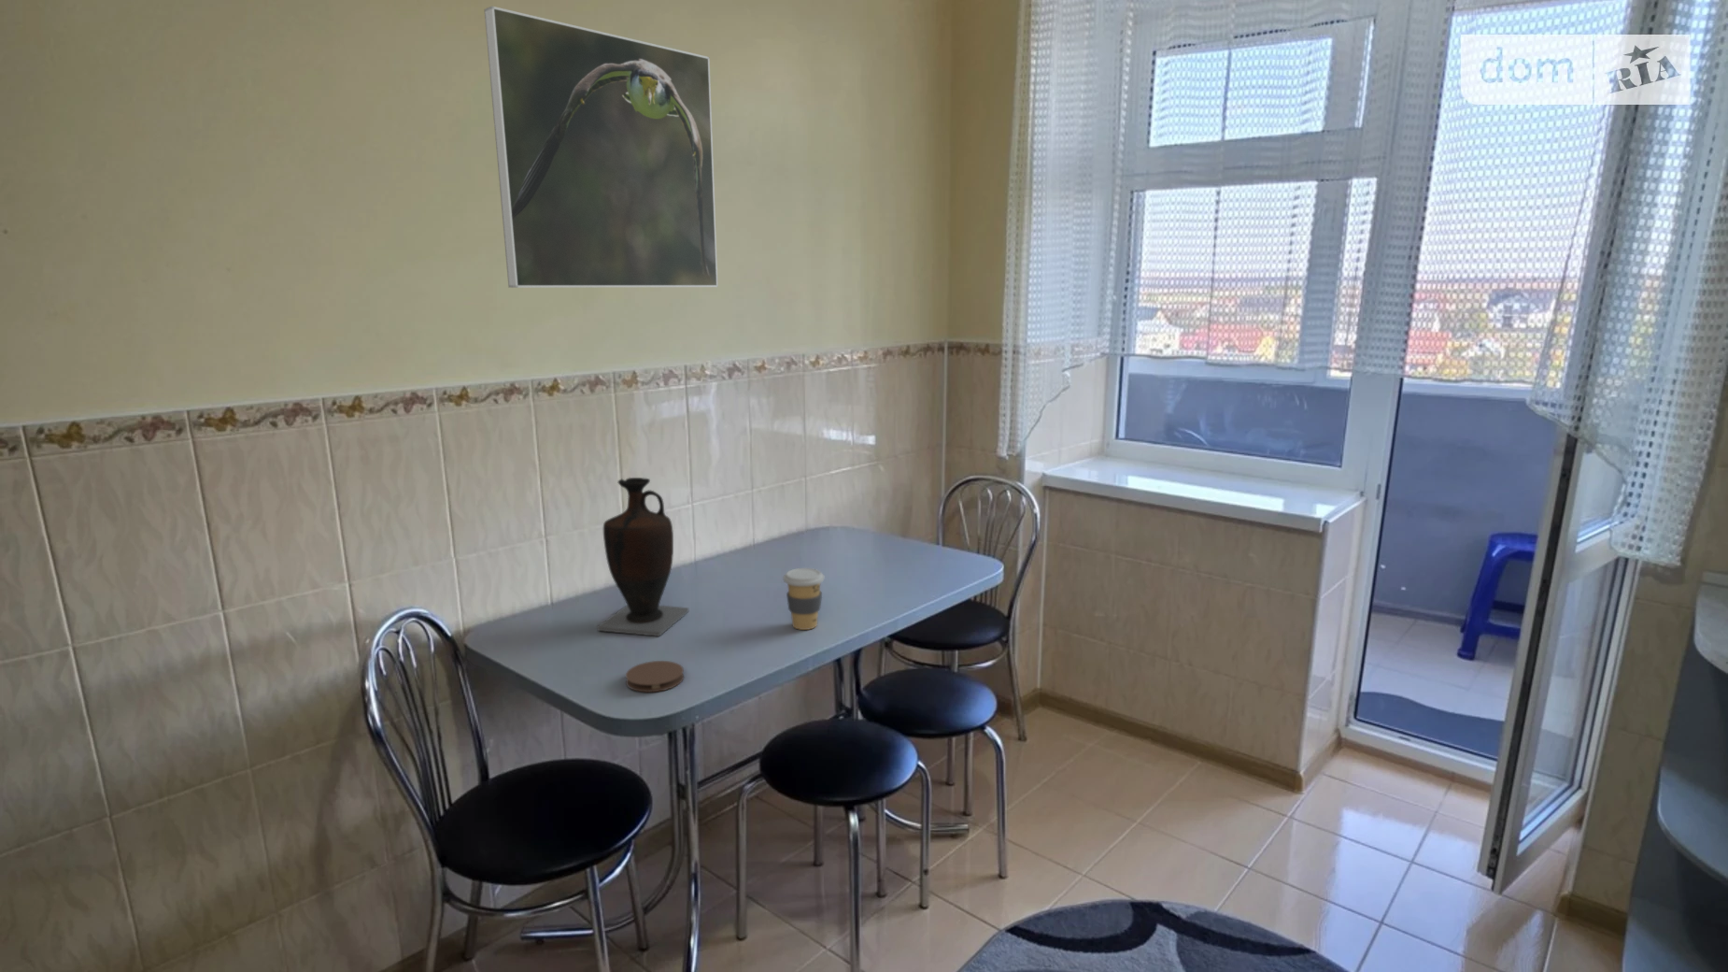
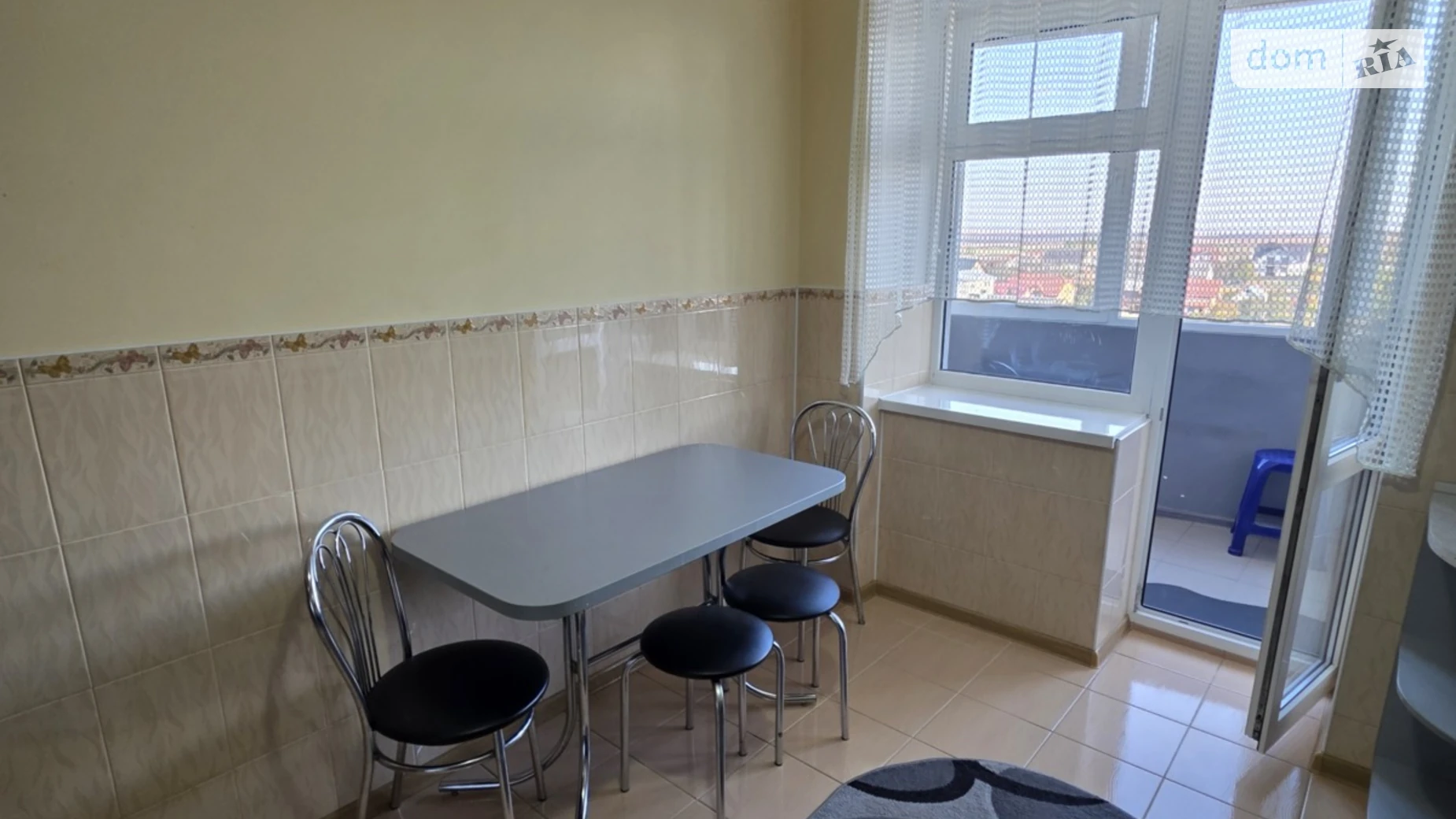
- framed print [483,5,719,288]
- vase [596,477,690,637]
- coaster [625,660,685,693]
- coffee cup [783,567,825,631]
